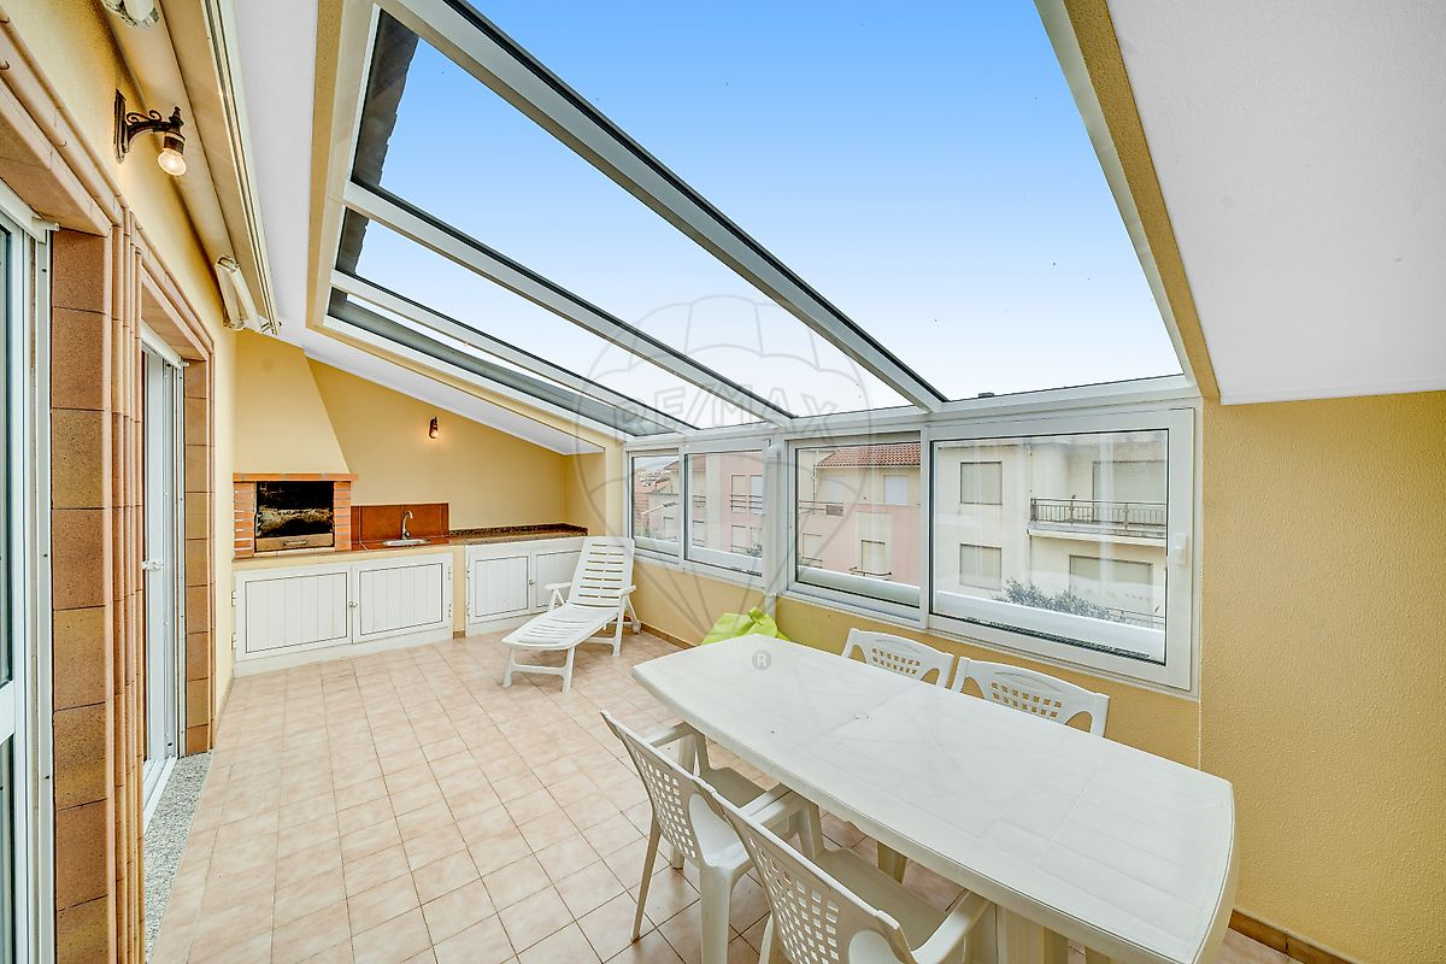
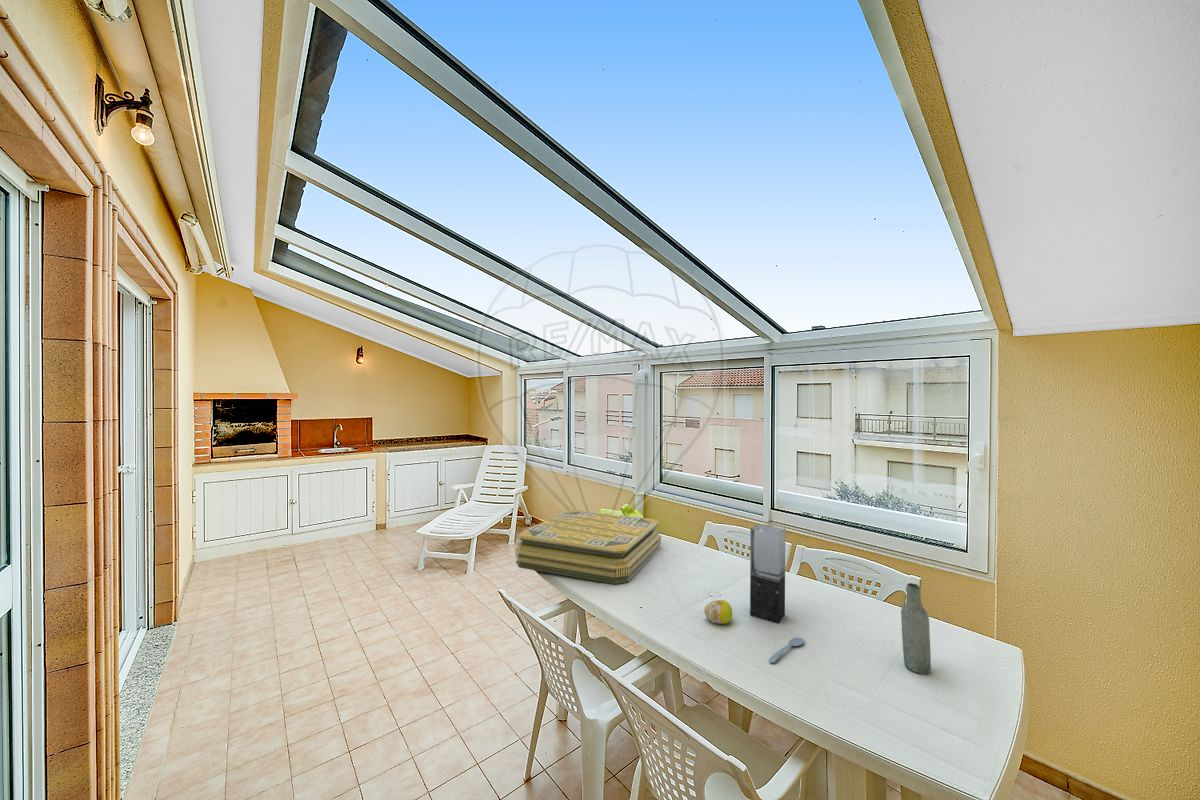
+ cushion [514,509,662,585]
+ bottle [900,582,932,675]
+ spoon [768,637,805,664]
+ vase [749,524,786,625]
+ fruit [703,599,733,625]
